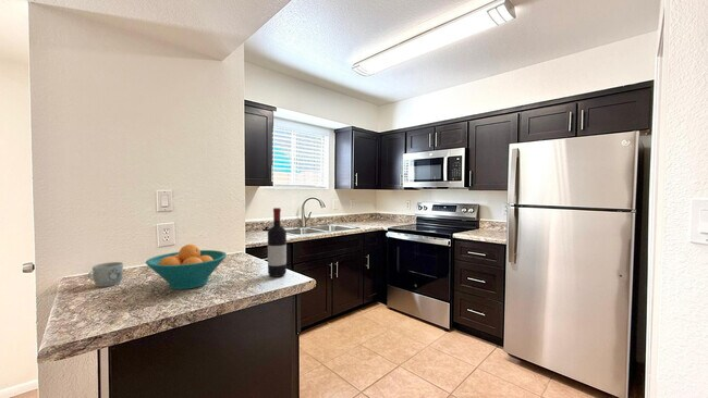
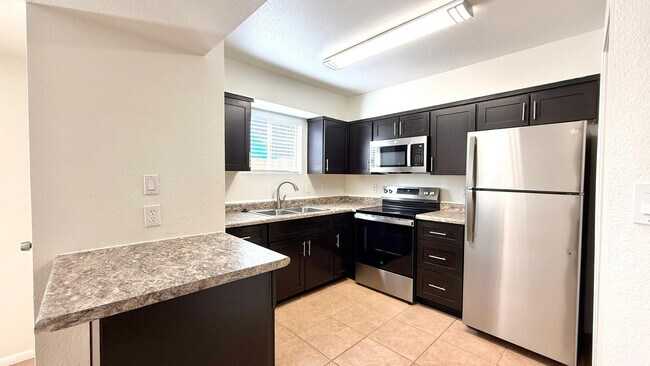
- mug [87,261,124,288]
- wine bottle [267,207,288,278]
- fruit bowl [145,244,228,290]
